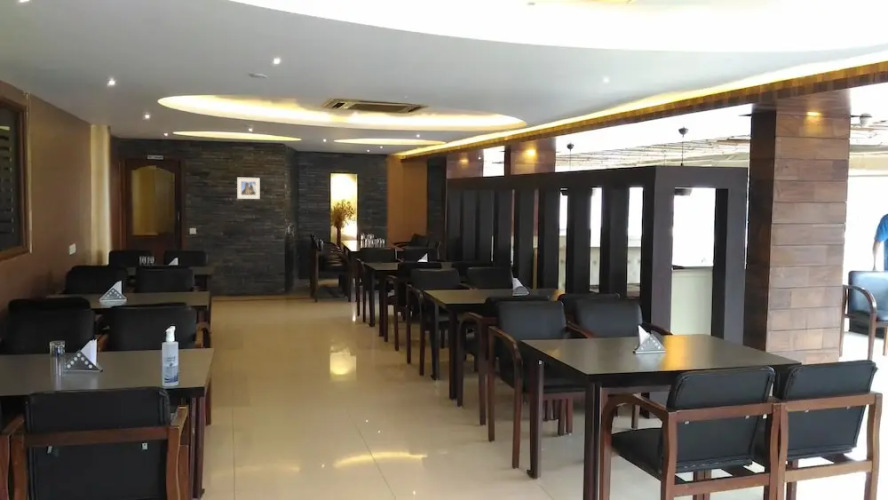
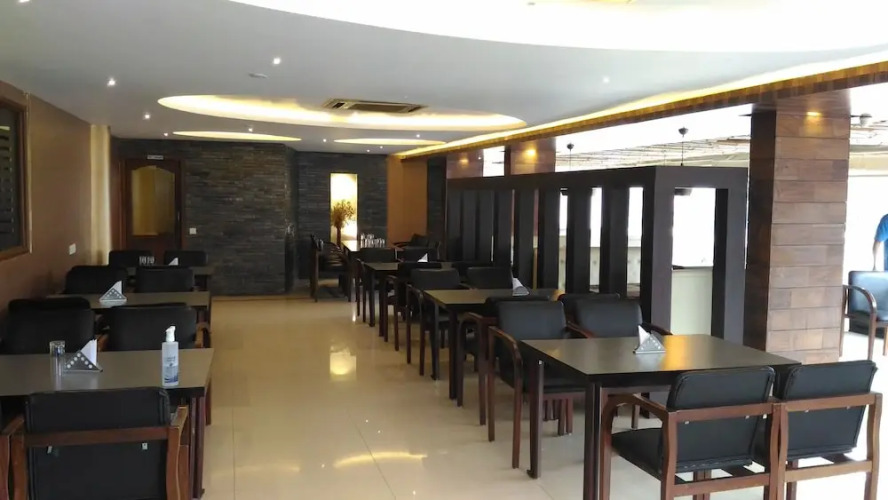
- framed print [236,177,261,200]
